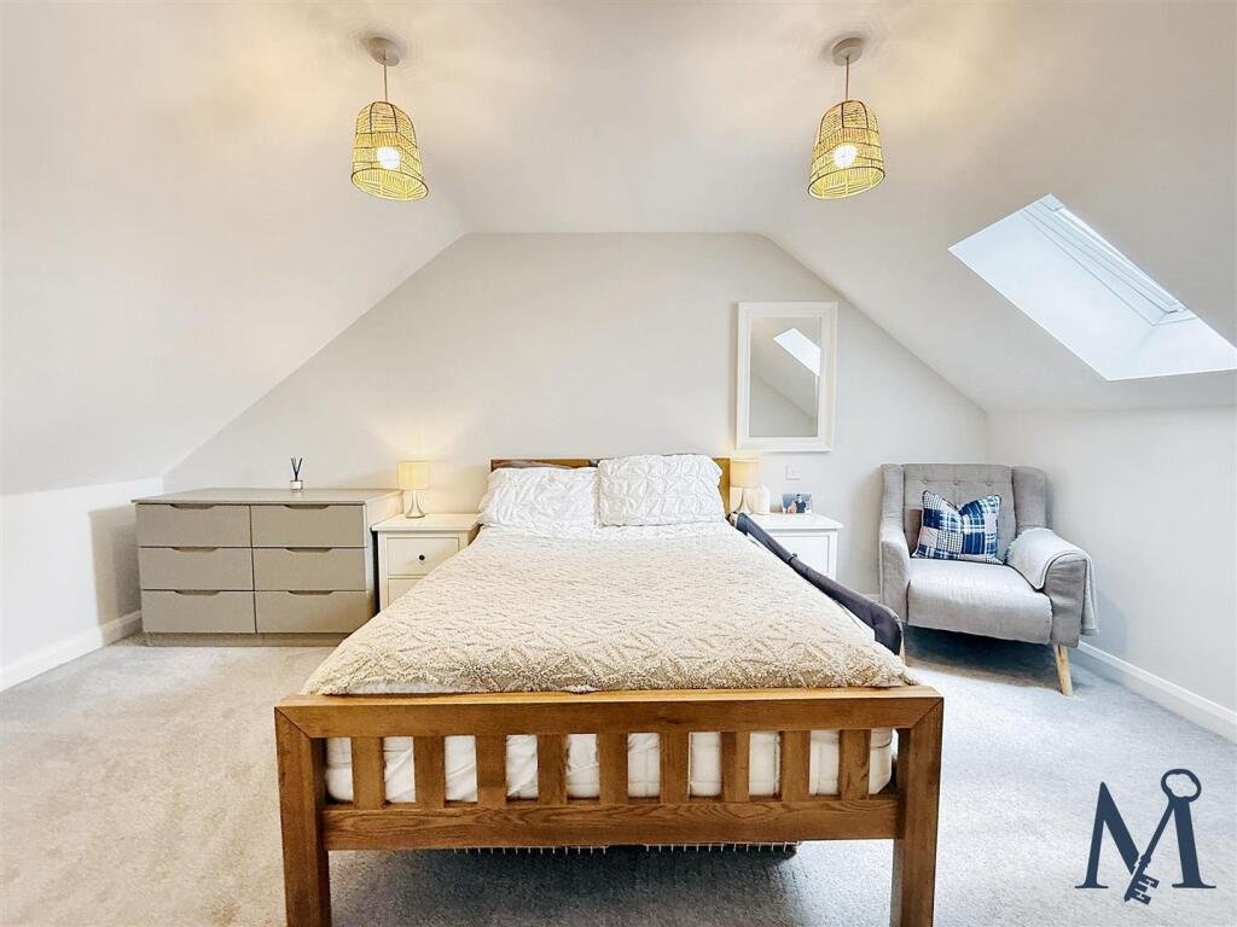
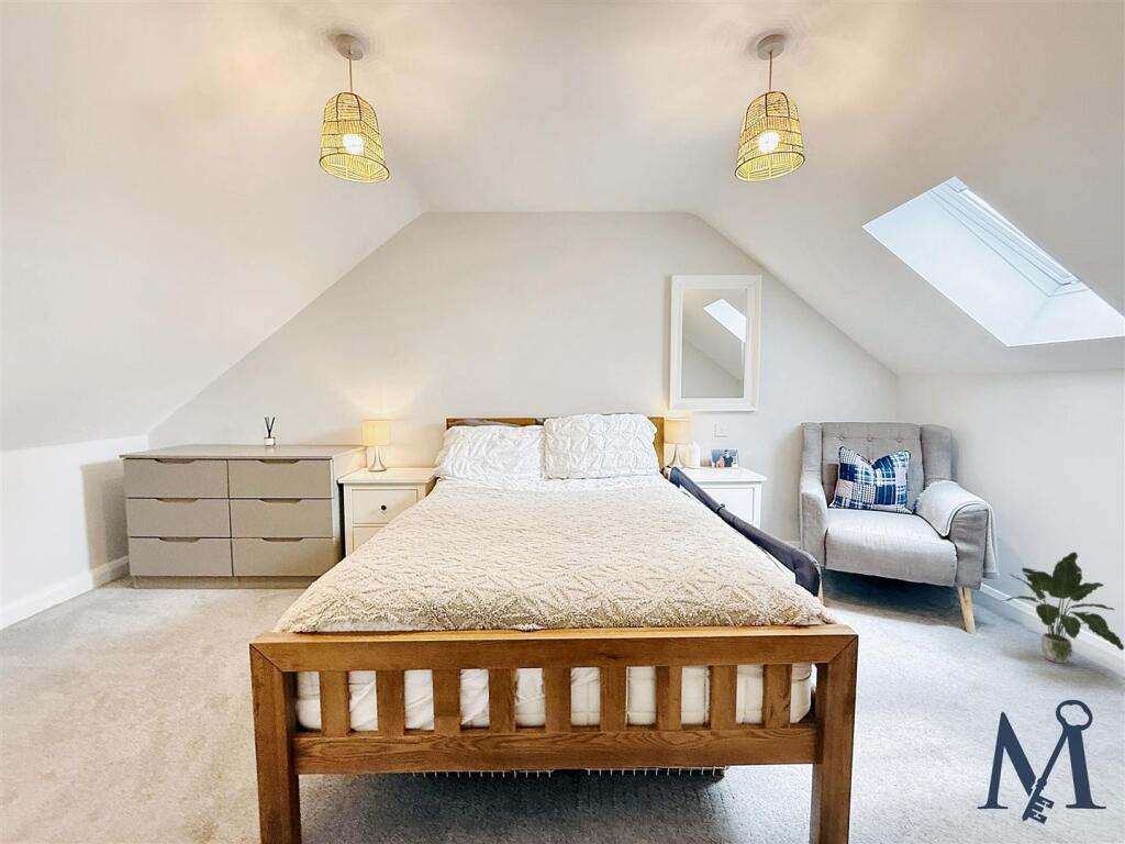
+ potted plant [1001,551,1125,665]
